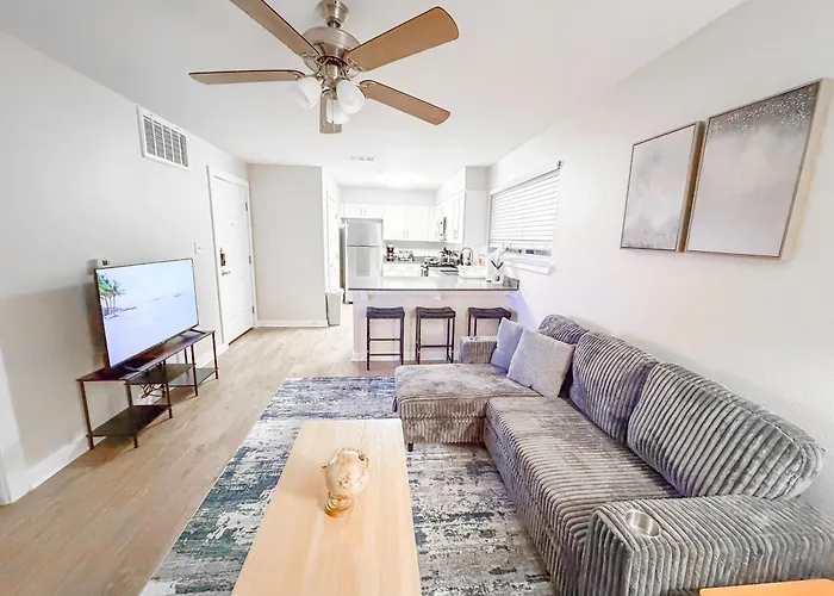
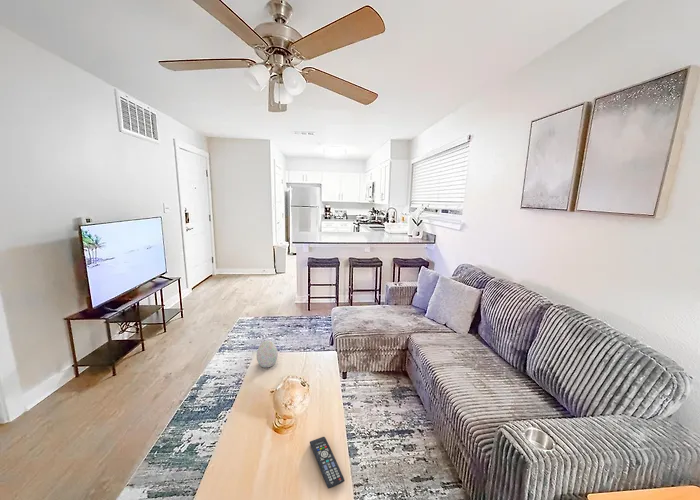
+ decorative egg [256,339,279,369]
+ remote control [309,436,346,489]
